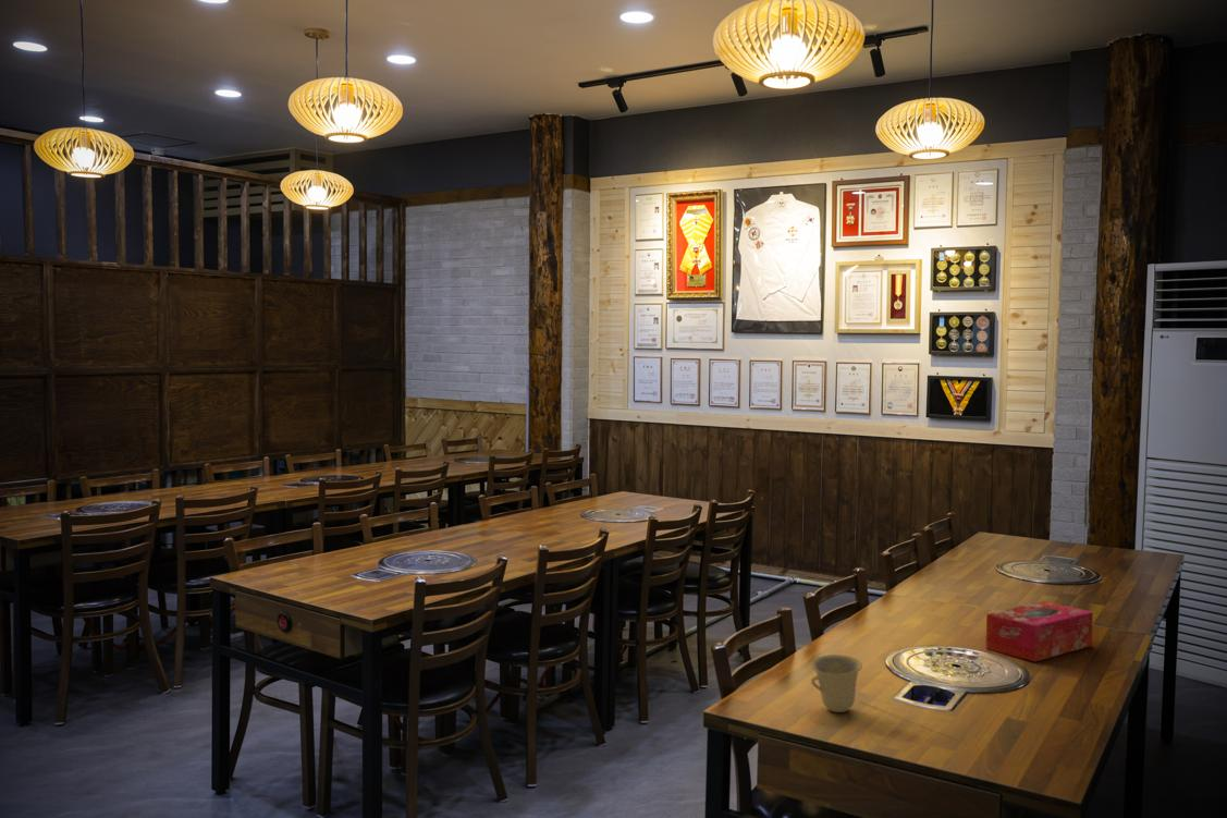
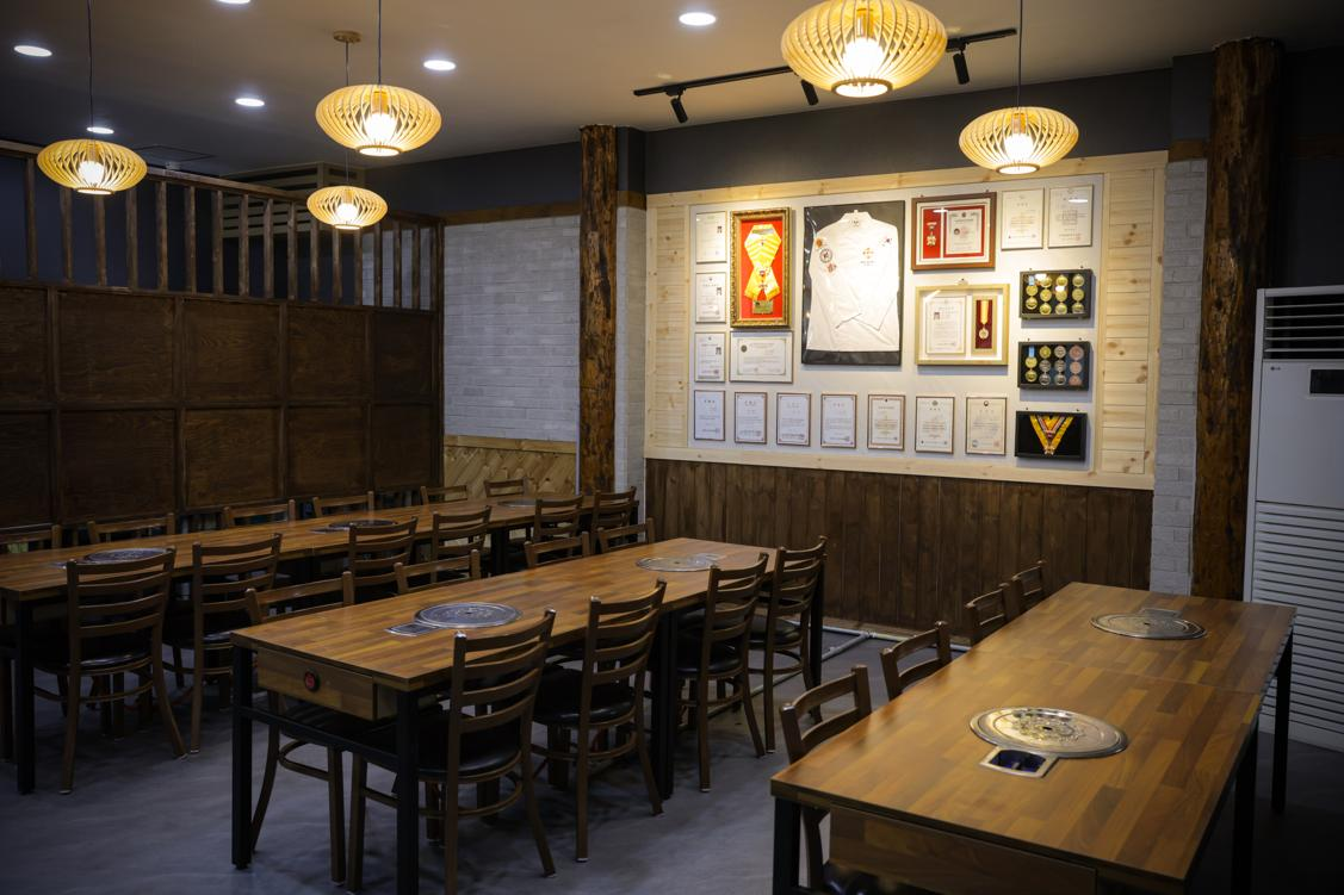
- tissue box [985,600,1094,663]
- cup [810,654,863,713]
